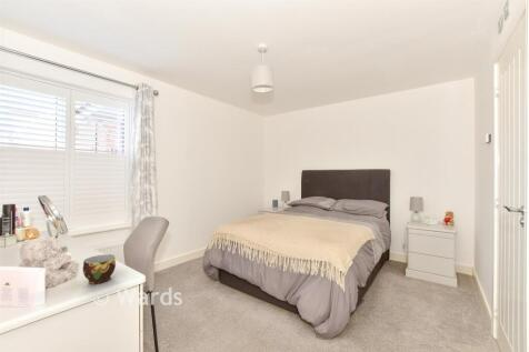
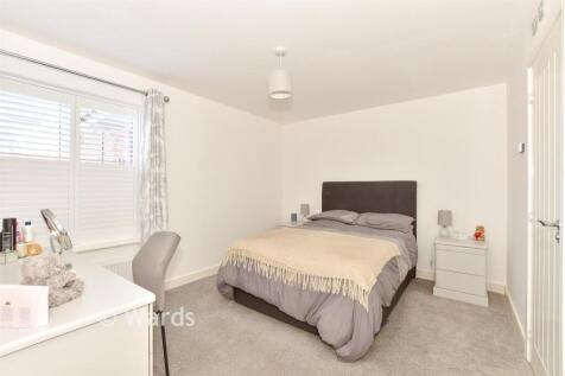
- cup [82,253,117,285]
